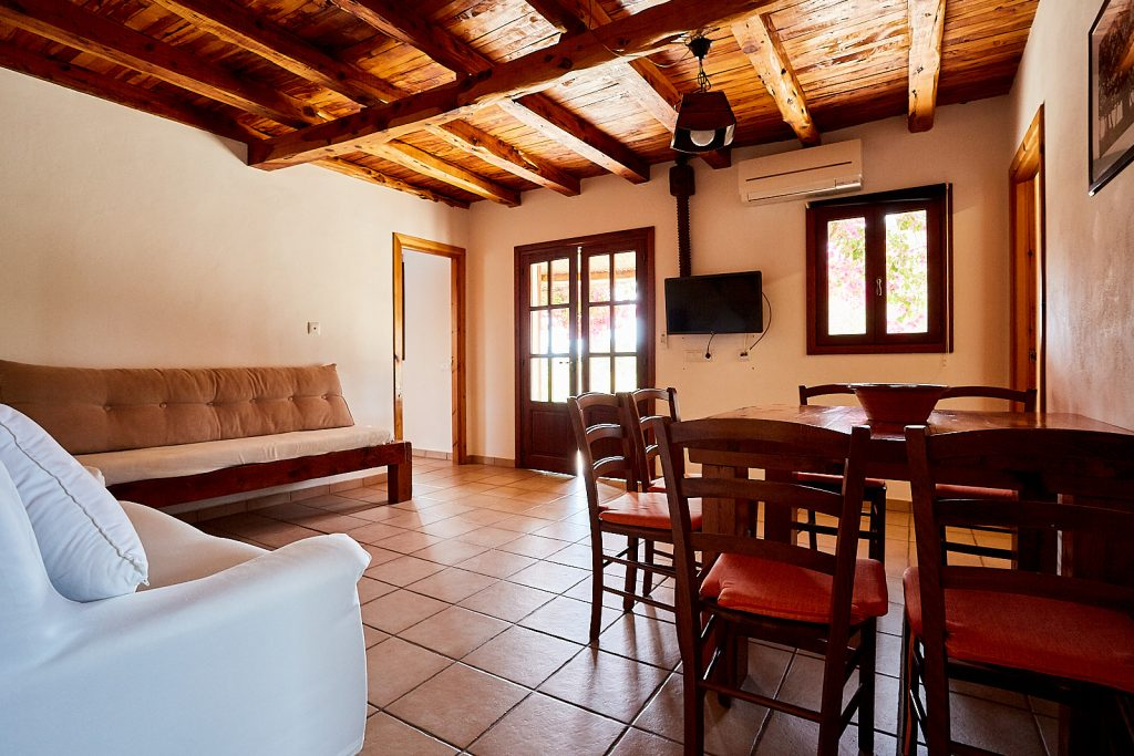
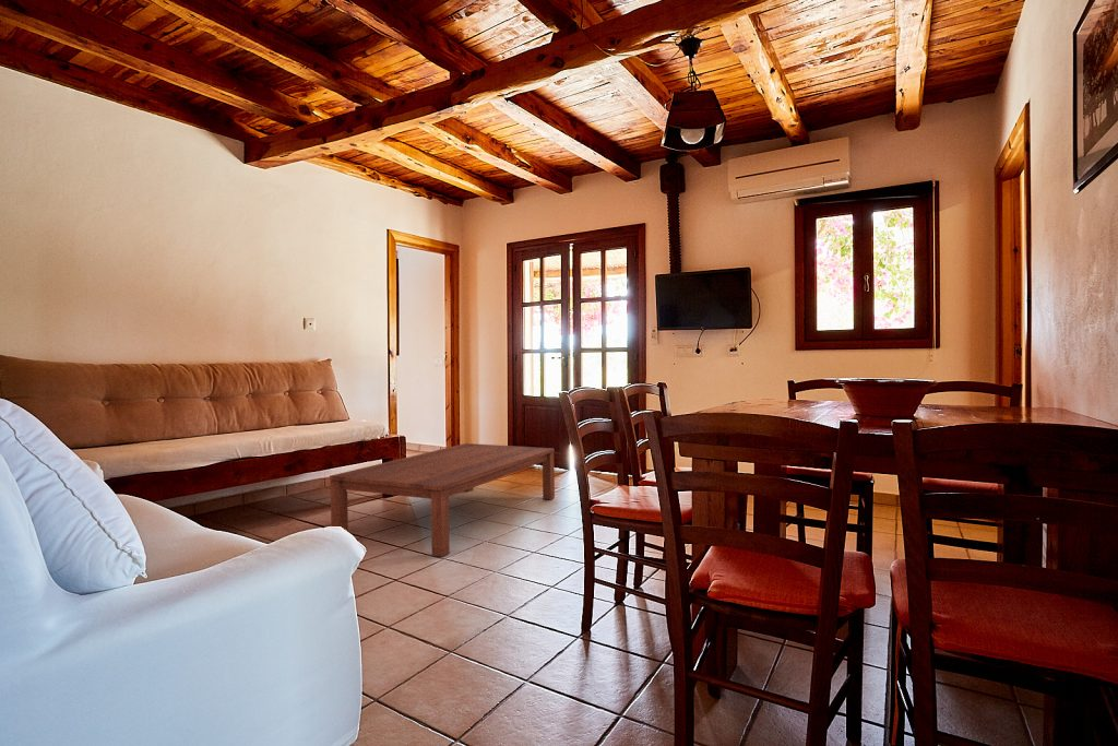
+ coffee table [329,442,556,558]
